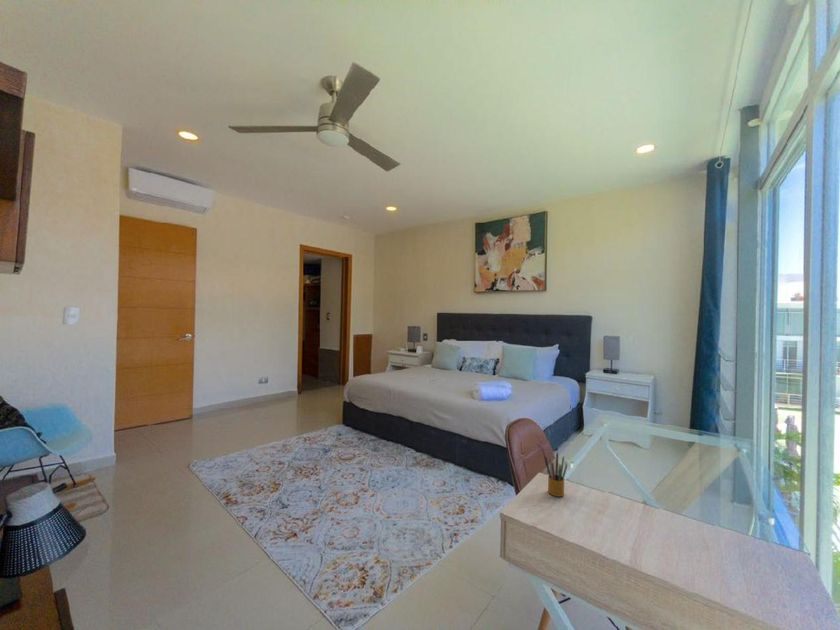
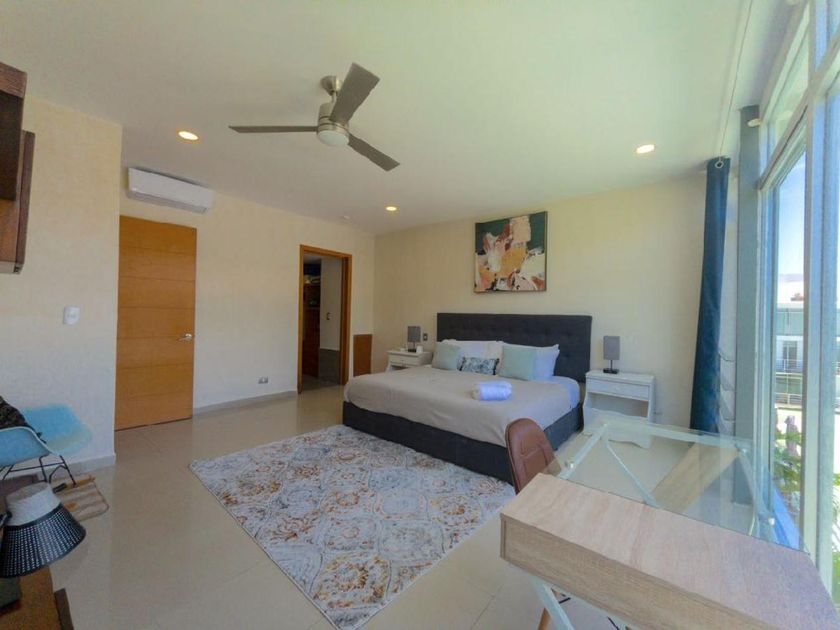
- pencil box [543,450,568,498]
